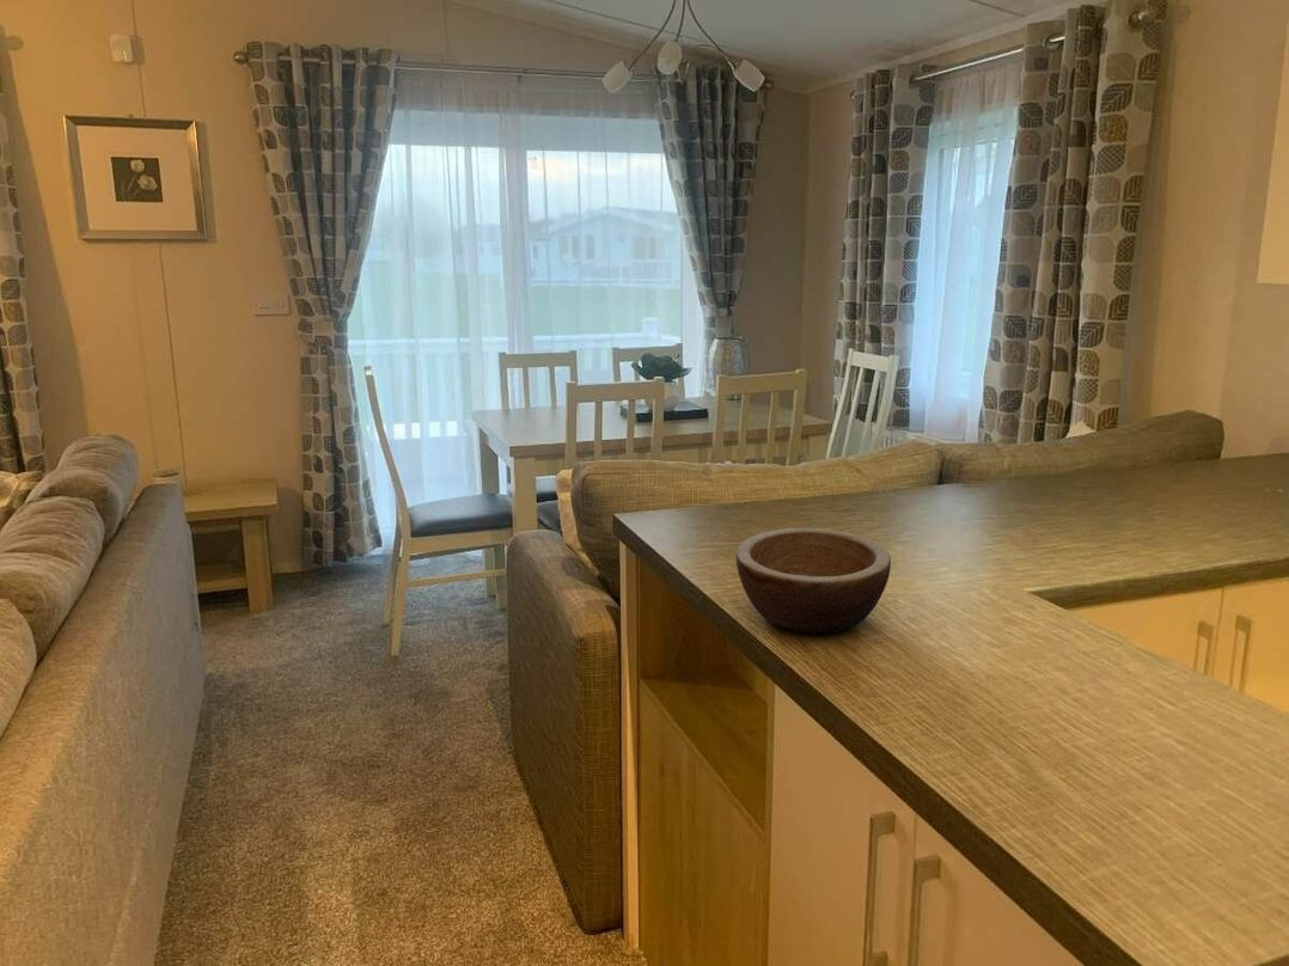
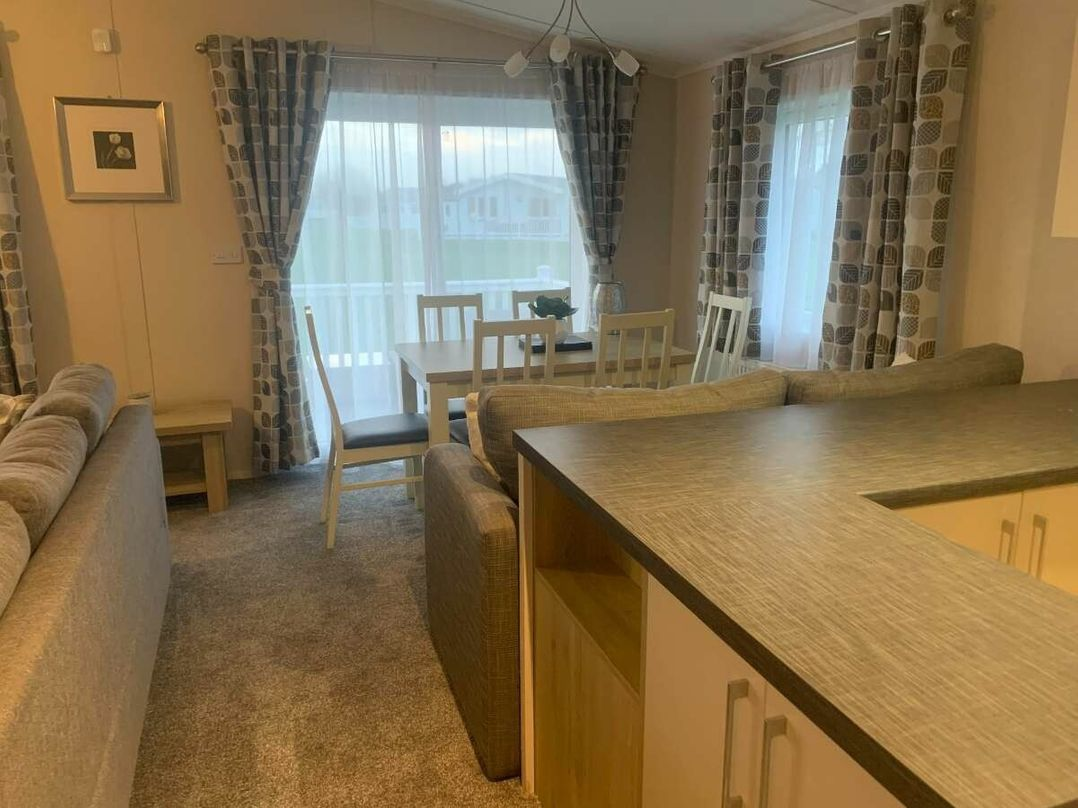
- bowl [735,527,892,634]
